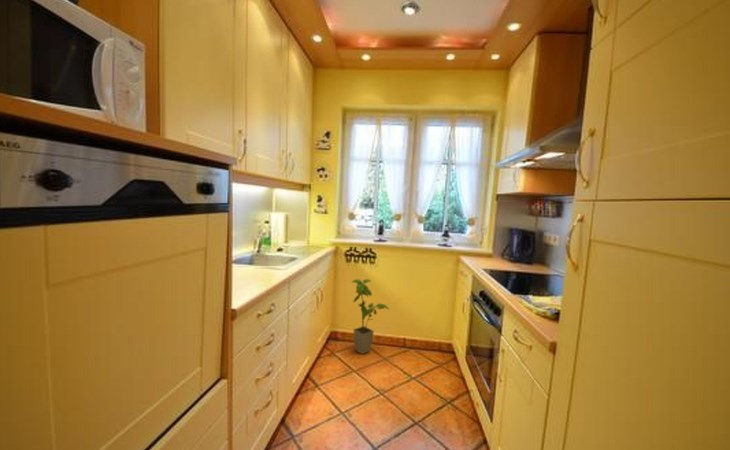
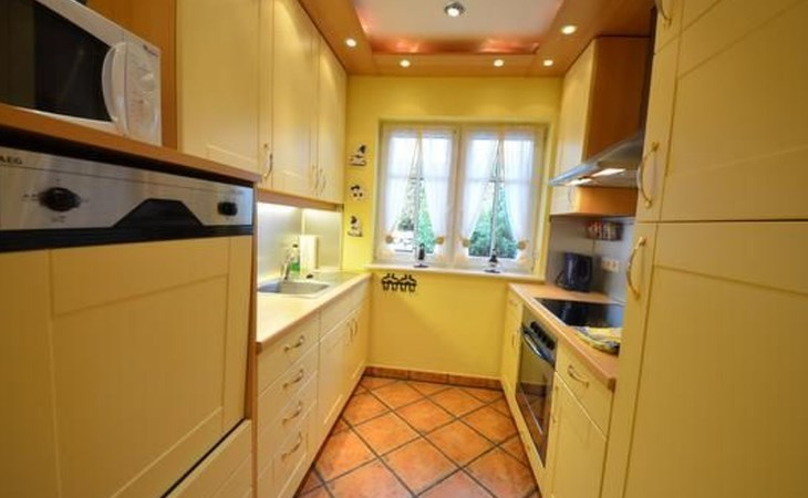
- house plant [351,278,391,355]
